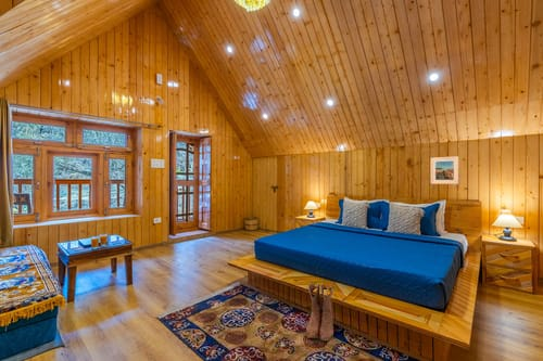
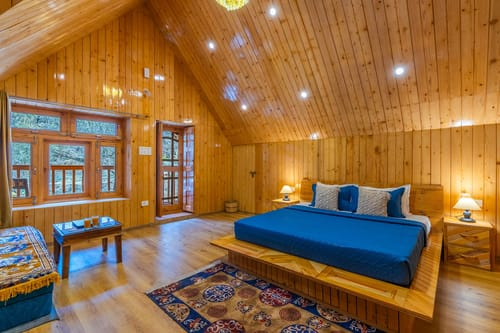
- boots [304,282,334,343]
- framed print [430,155,460,185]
